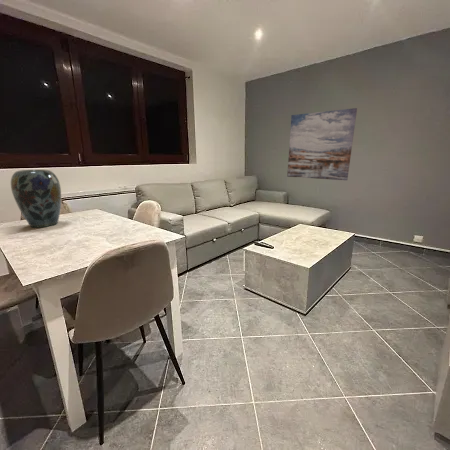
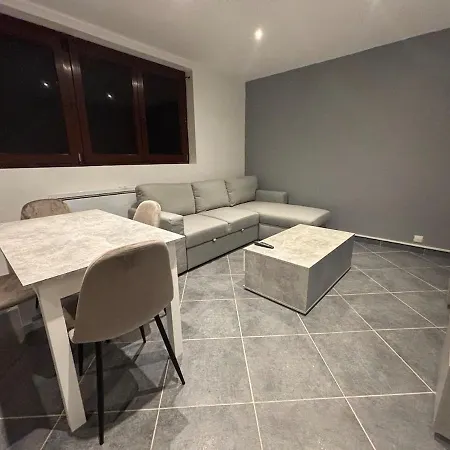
- wall art [286,107,358,181]
- vase [10,169,62,229]
